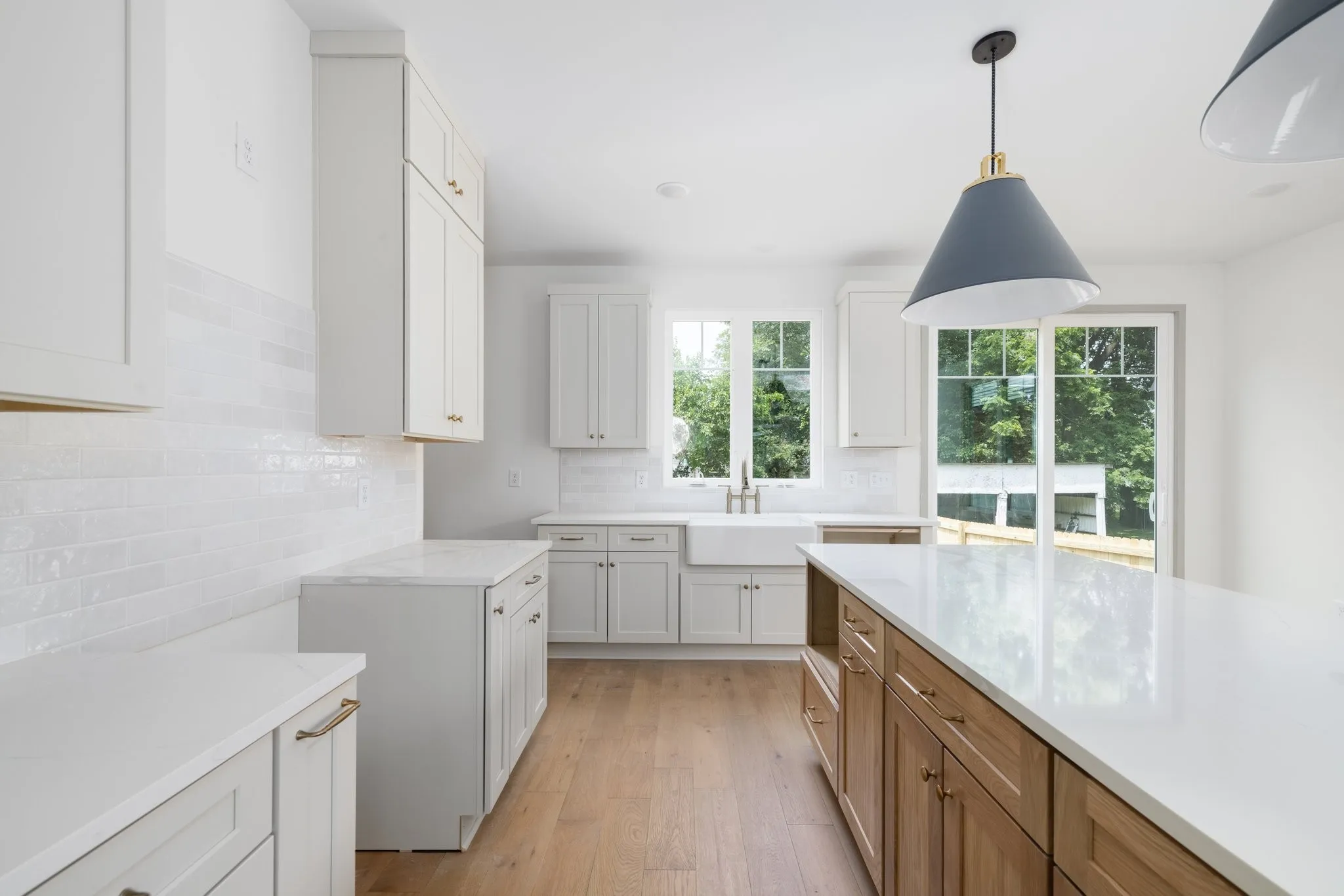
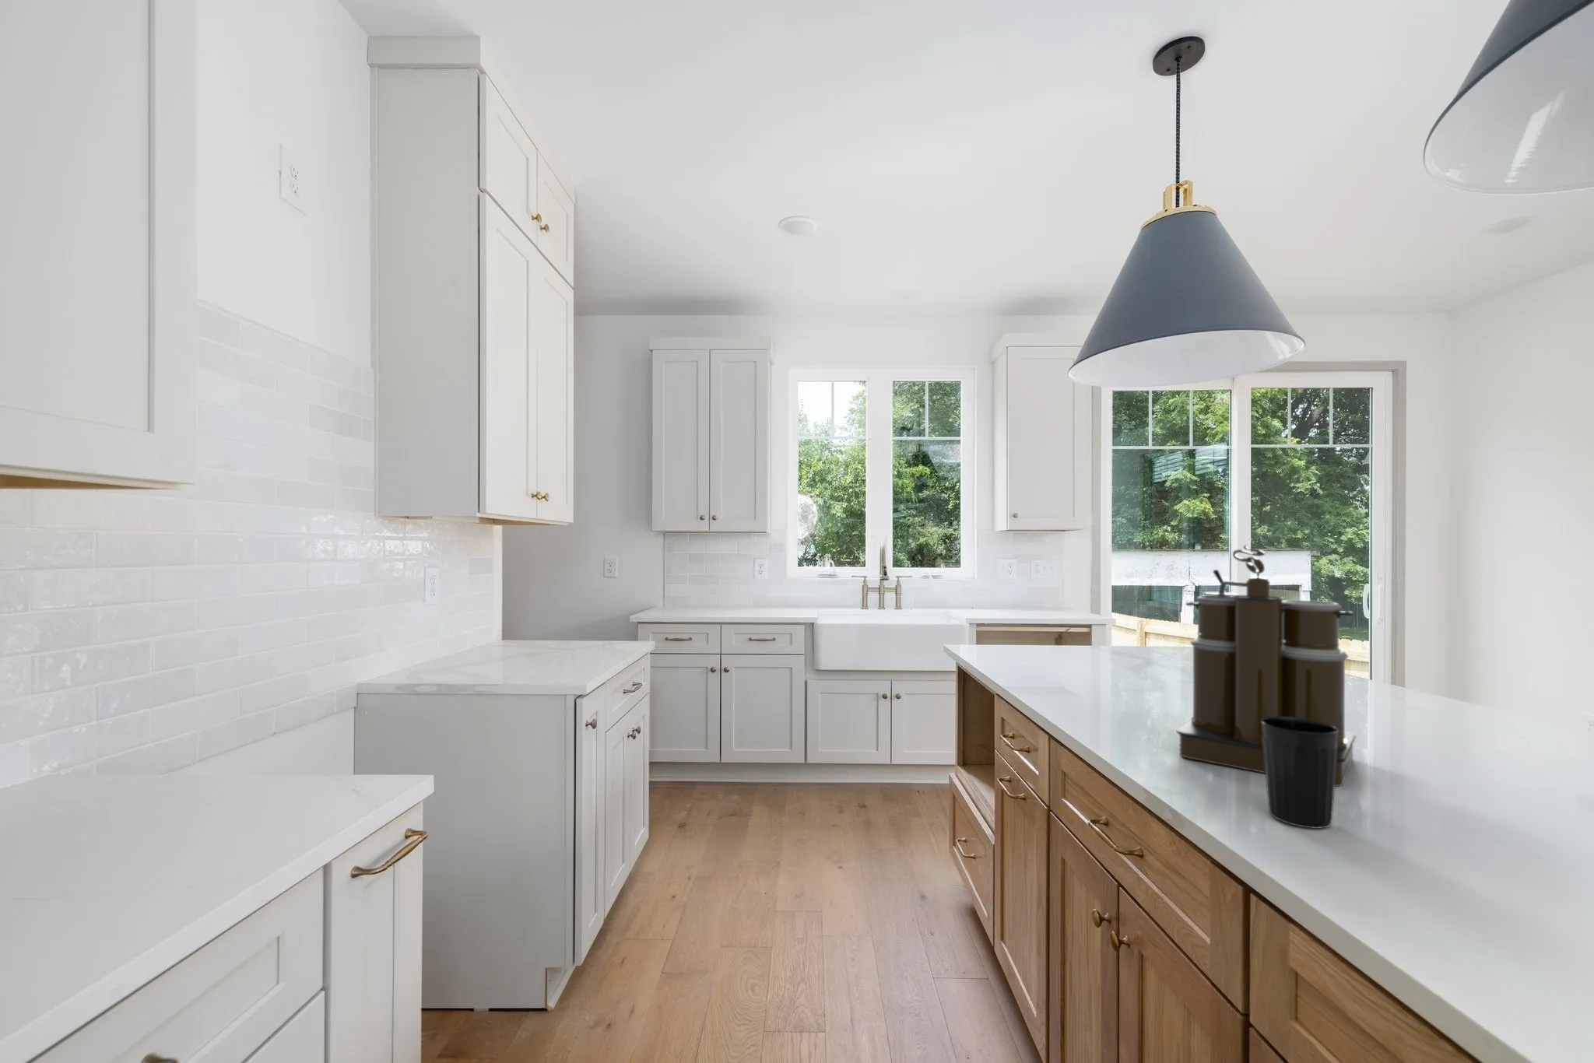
+ cup [1261,717,1338,829]
+ coffee maker [1177,543,1357,787]
